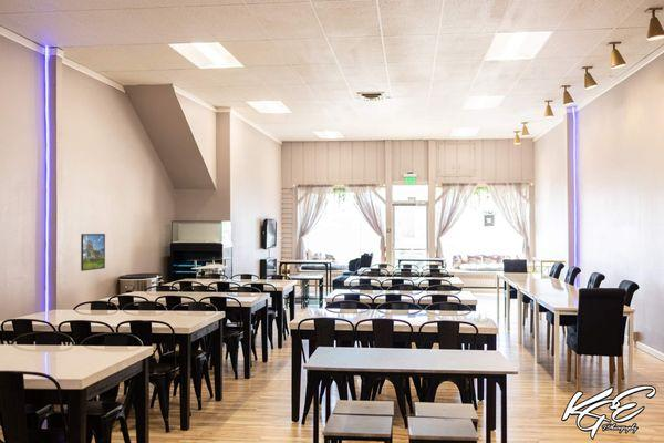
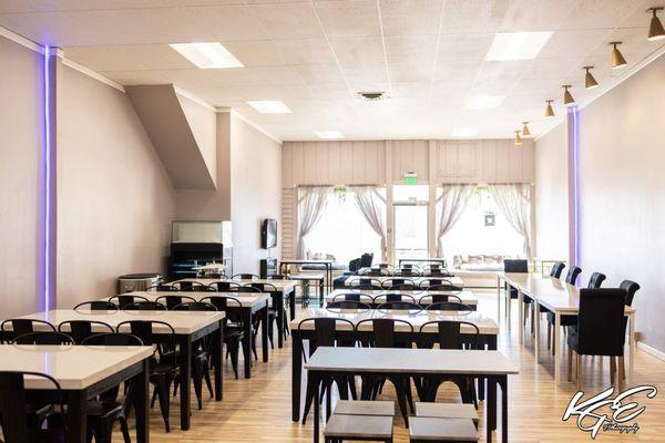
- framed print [80,233,106,272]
